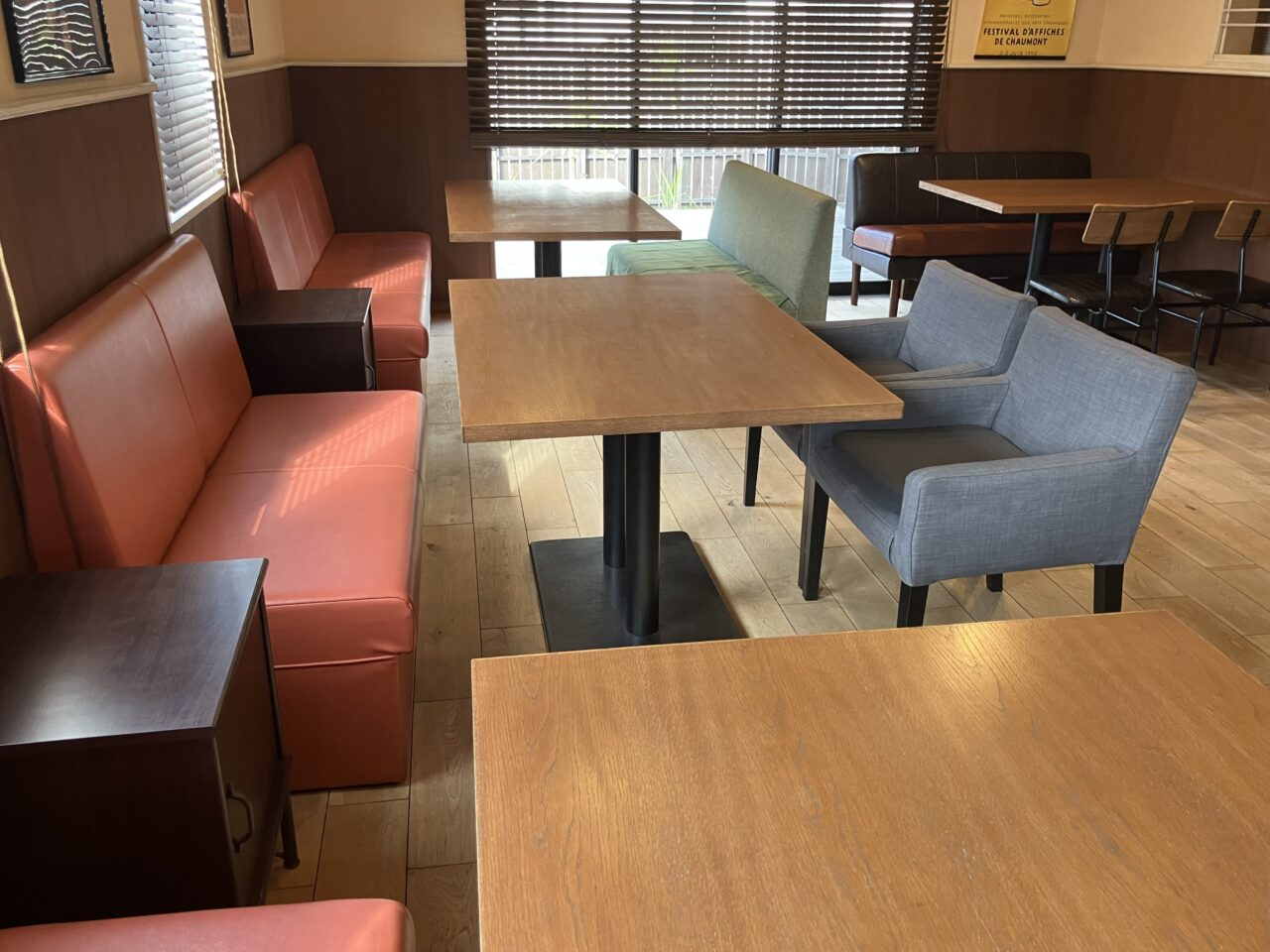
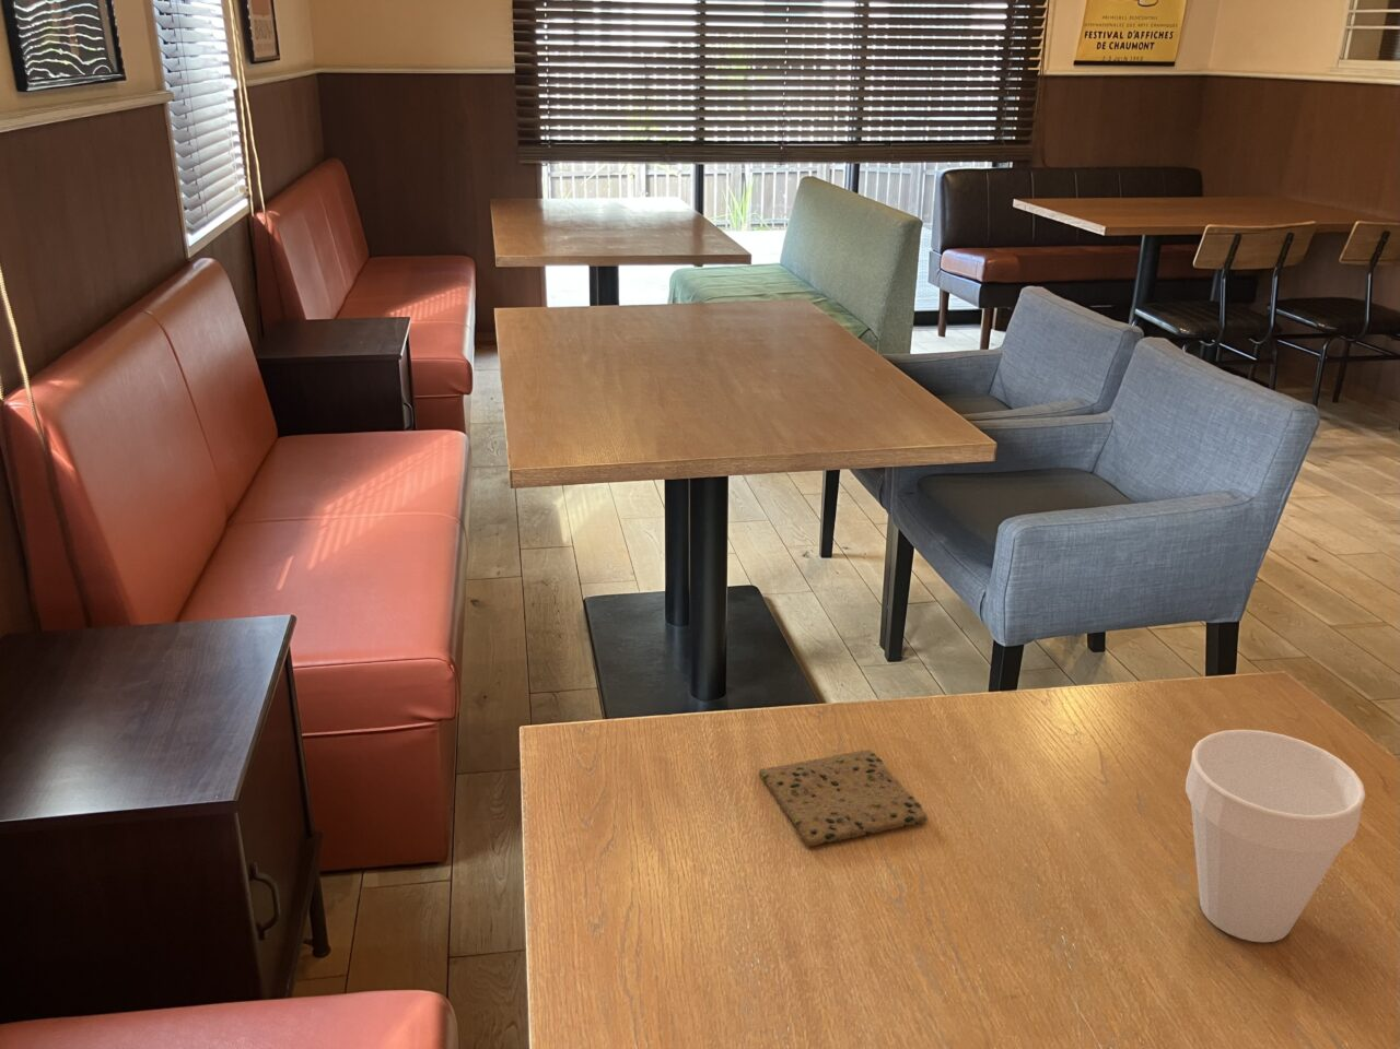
+ cookie [758,748,928,847]
+ cup [1185,728,1366,943]
